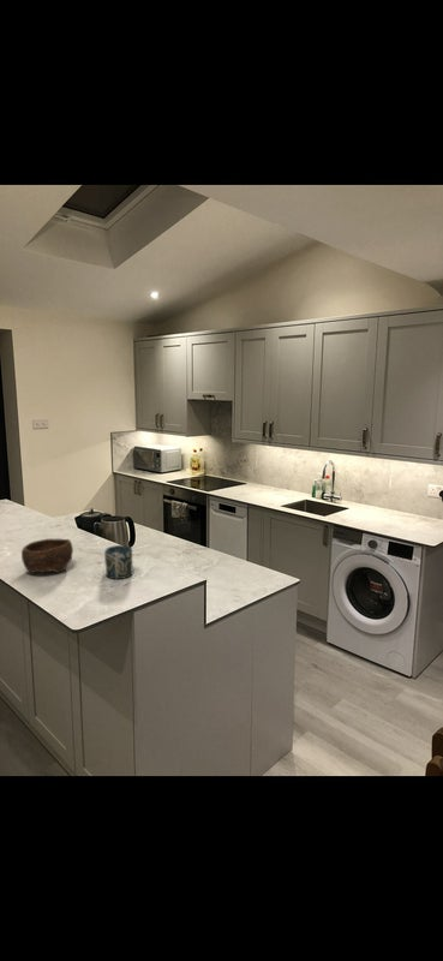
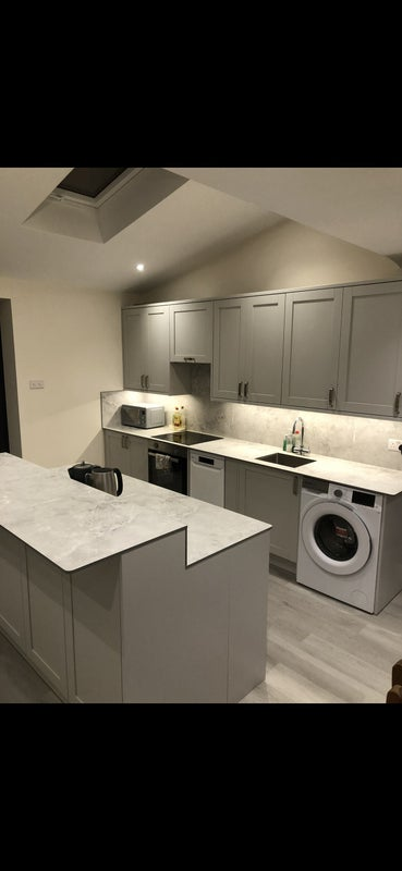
- cup [103,544,134,580]
- bowl [20,537,74,574]
